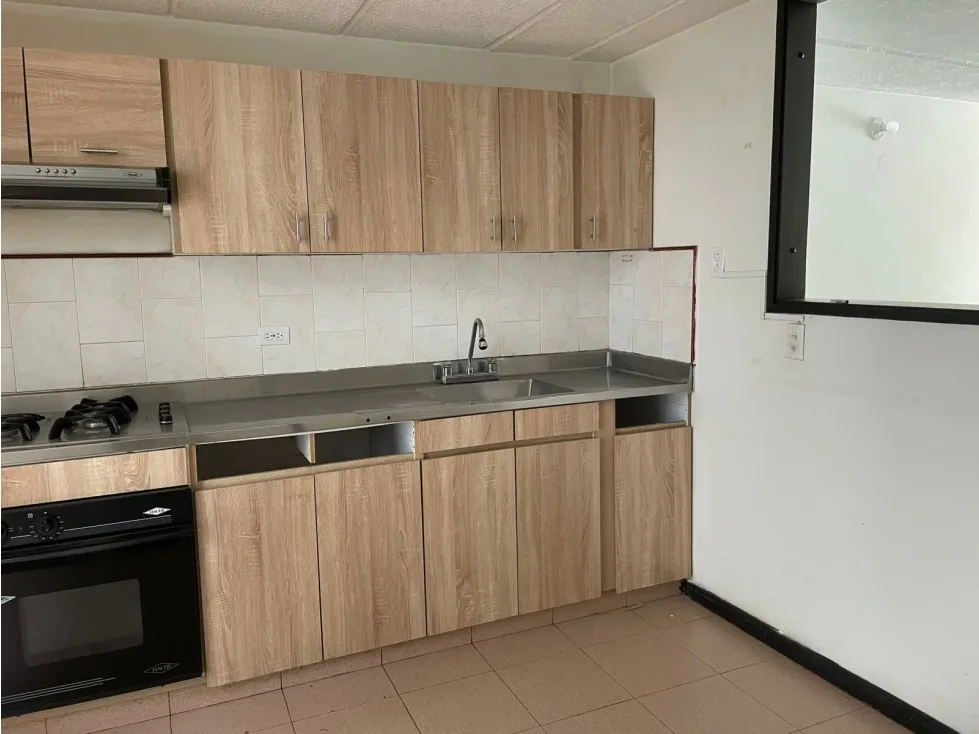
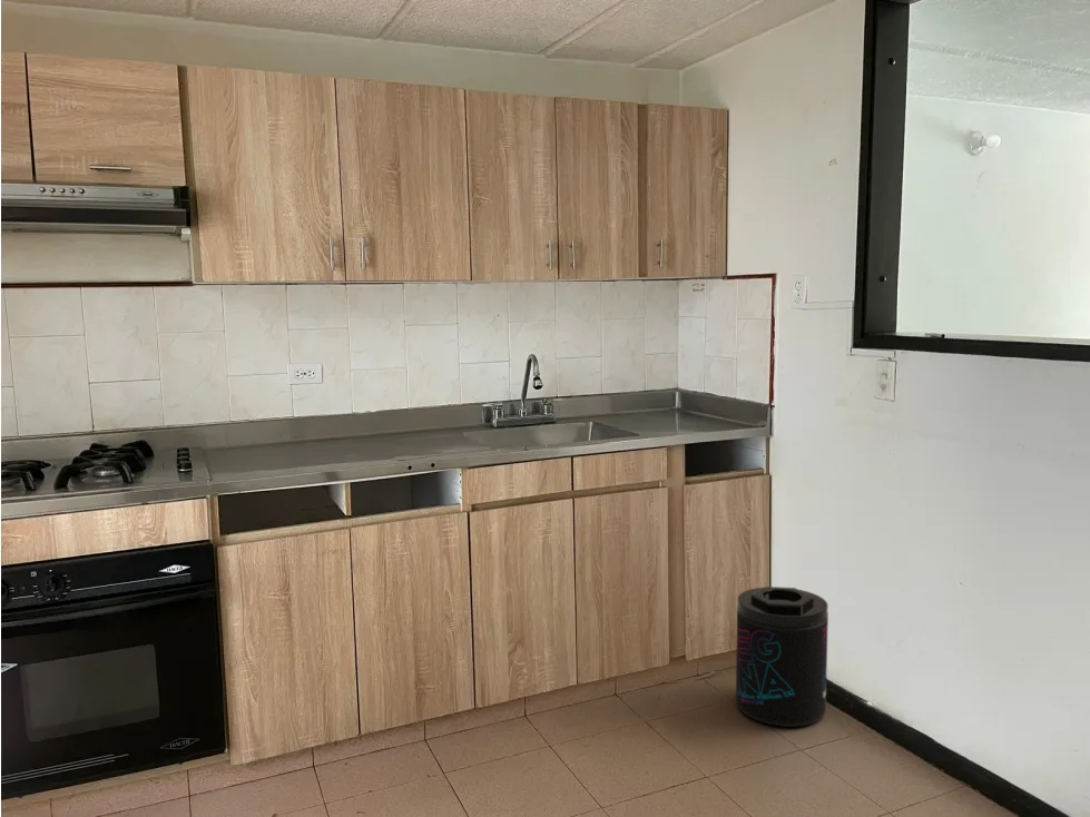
+ supplement container [735,585,829,728]
